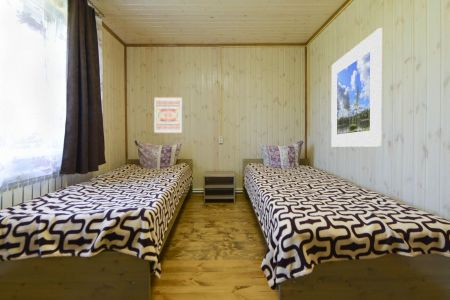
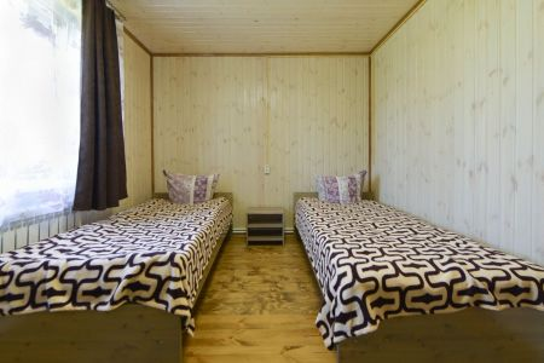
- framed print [330,27,383,148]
- wall art [153,96,183,134]
